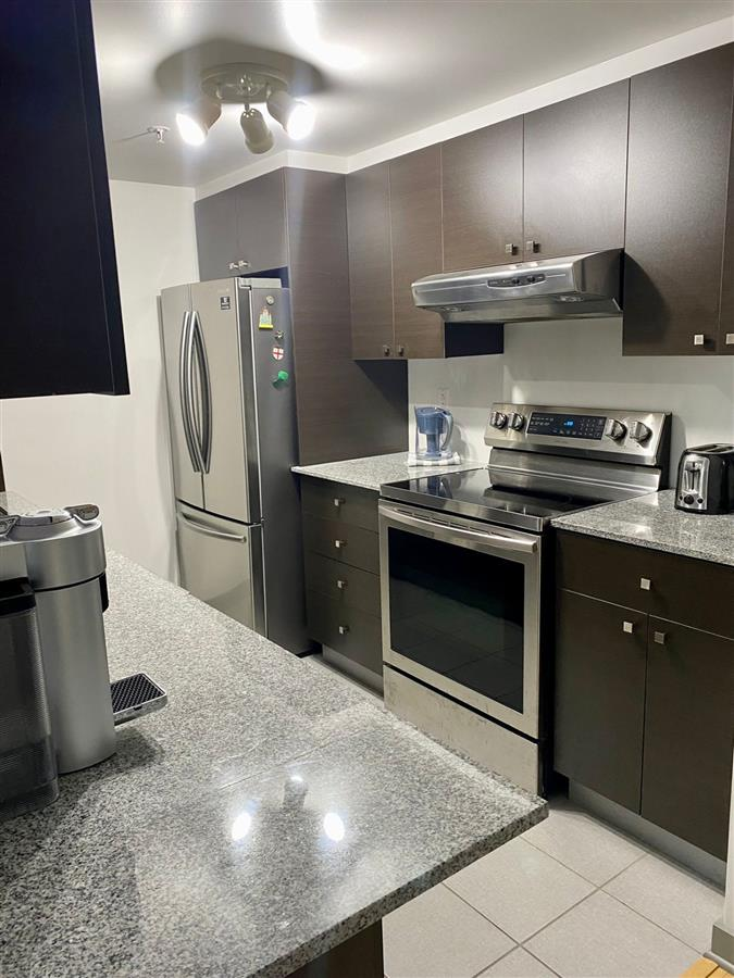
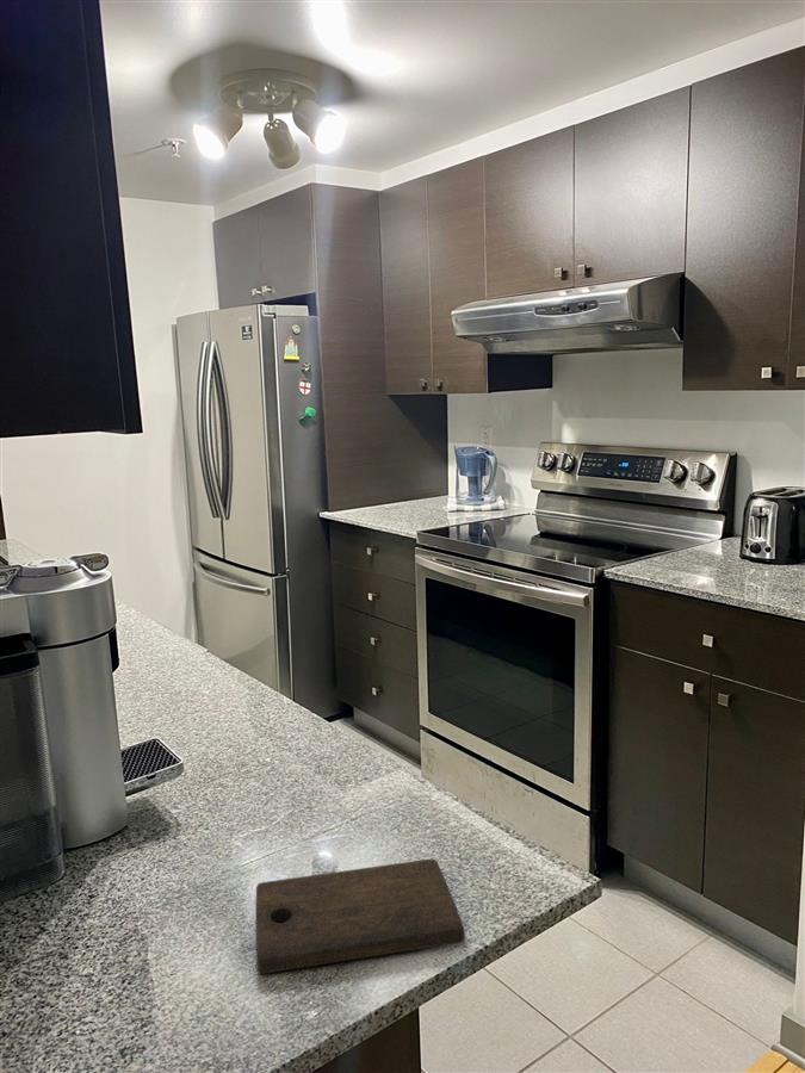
+ cutting board [255,857,465,975]
